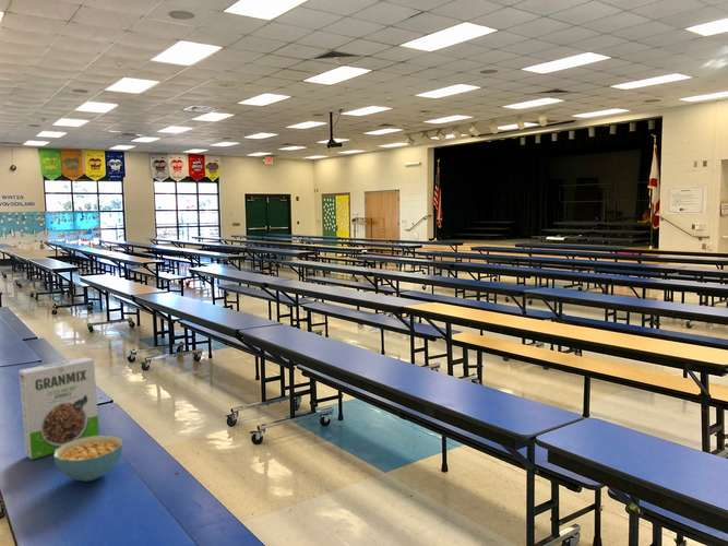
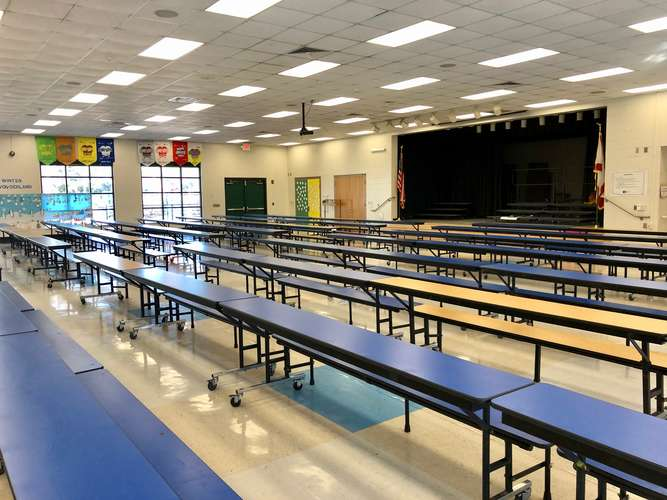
- cereal box [17,356,100,461]
- cereal bowl [52,435,123,483]
